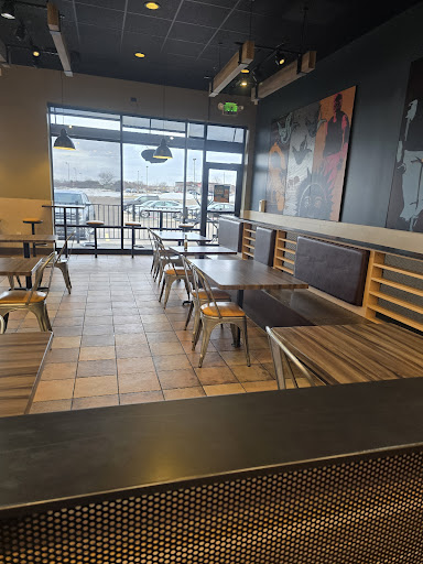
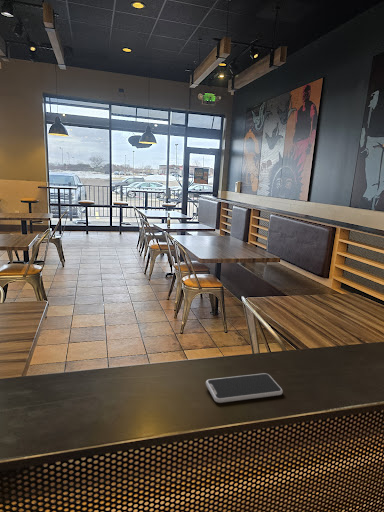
+ smartphone [205,372,284,404]
